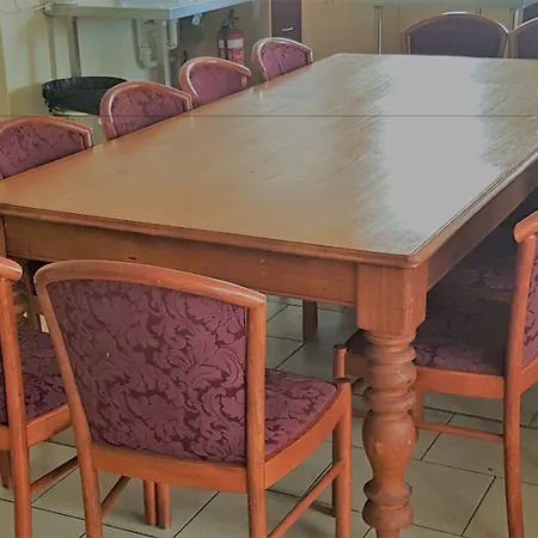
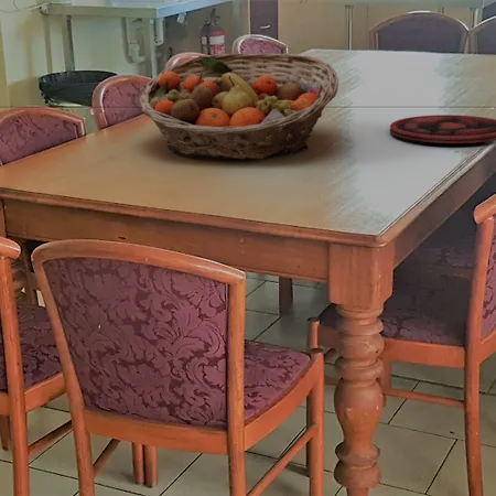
+ fruit basket [138,52,339,161]
+ plate [389,114,496,144]
